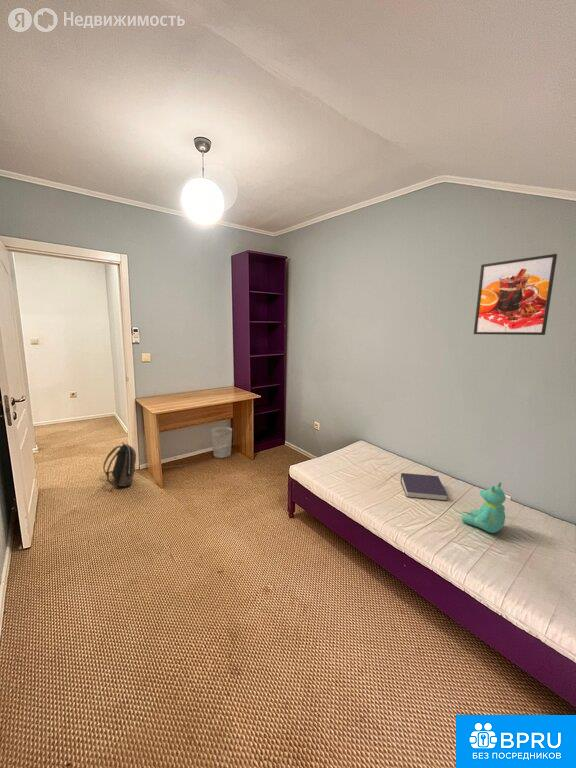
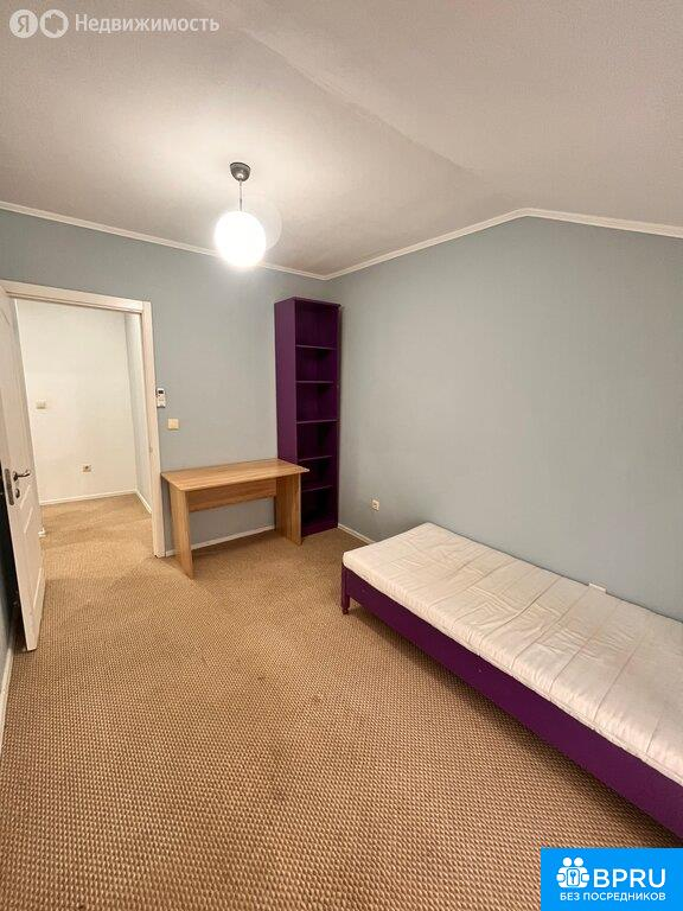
- backpack [102,442,137,492]
- teddy bear [460,481,507,534]
- book [400,472,448,502]
- wastebasket [210,426,233,459]
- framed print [473,253,558,336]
